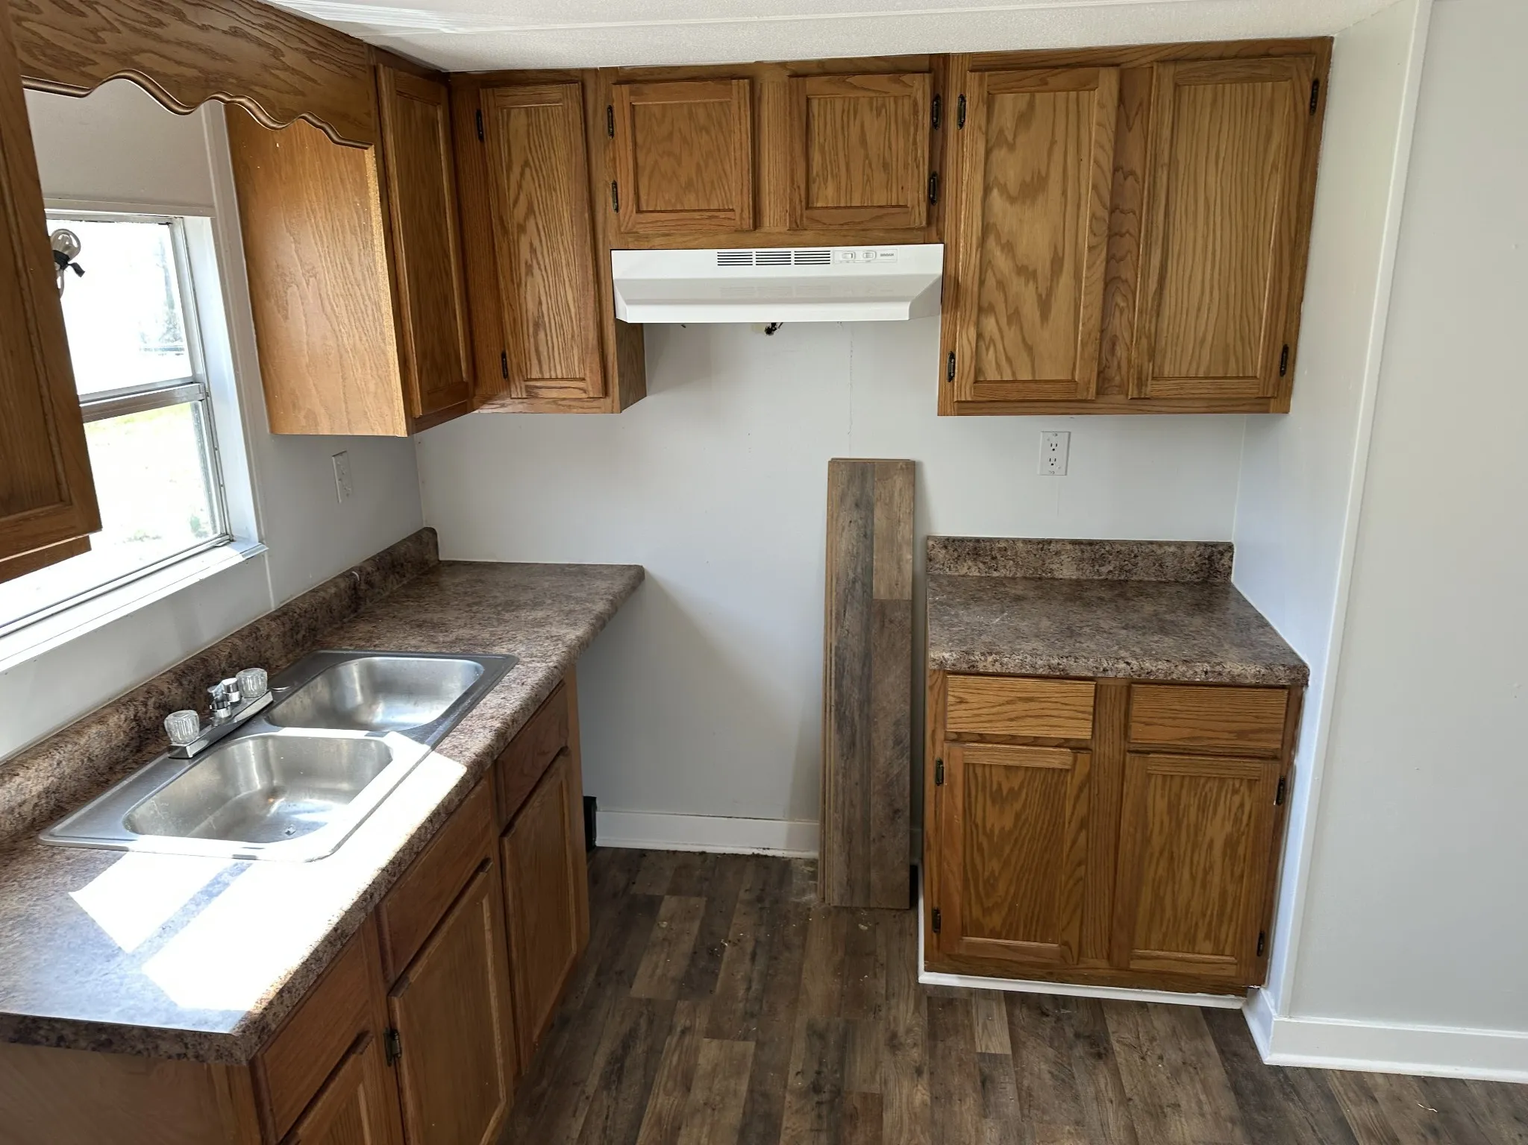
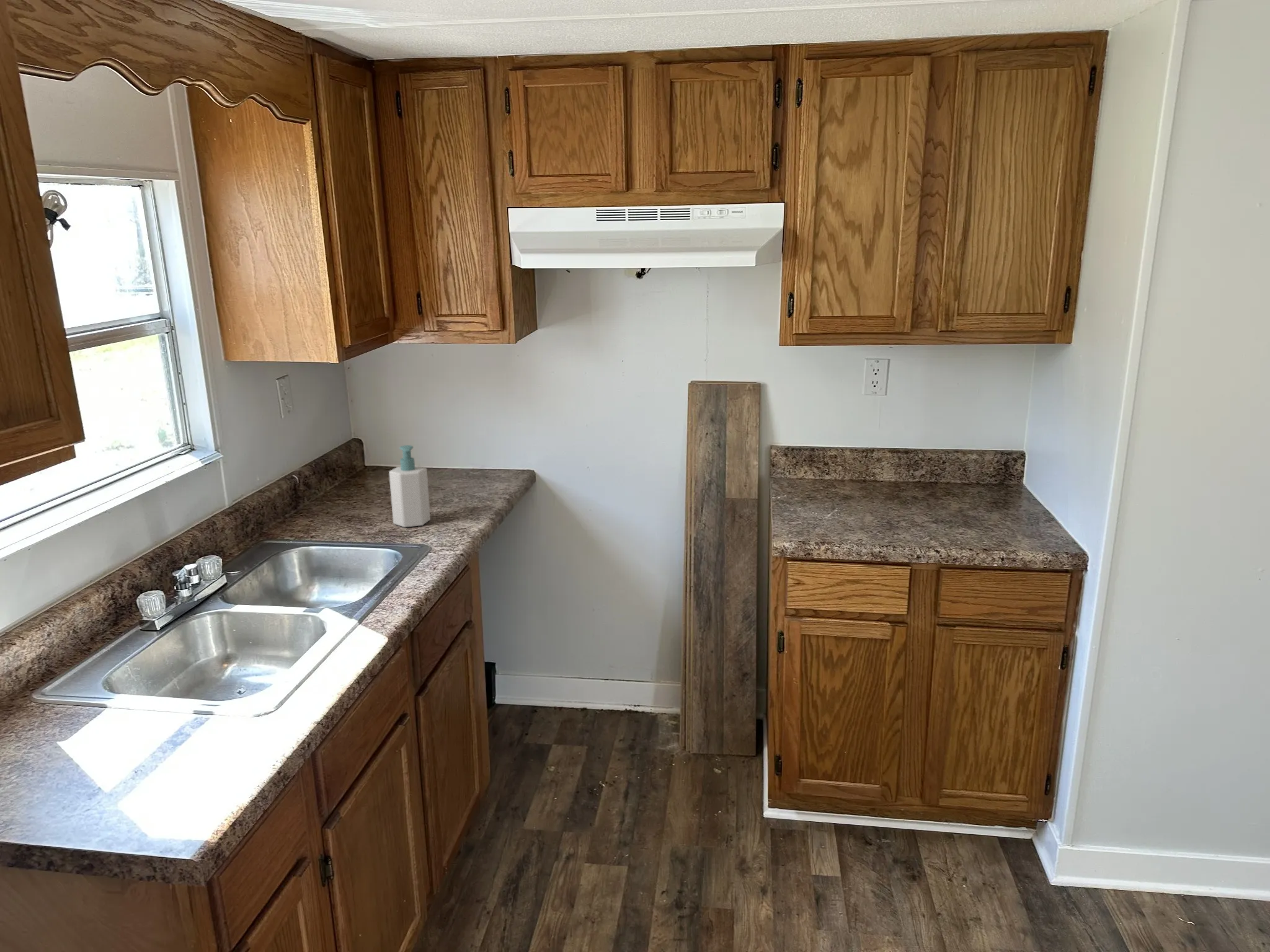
+ soap bottle [388,444,431,528]
